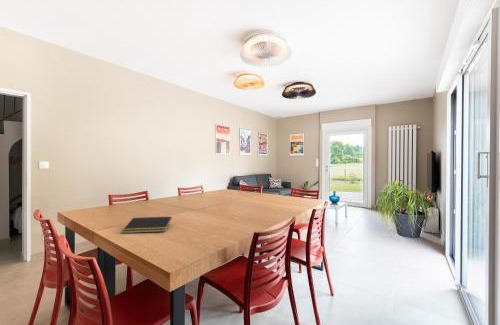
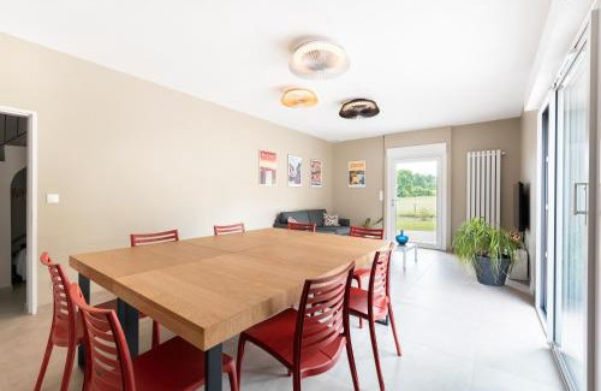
- notepad [121,216,173,234]
